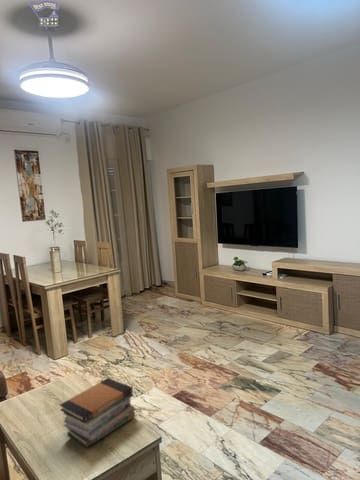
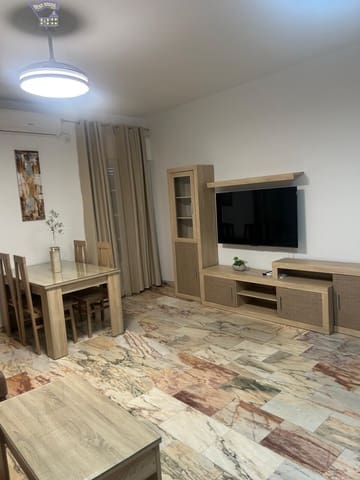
- book stack [59,377,136,448]
